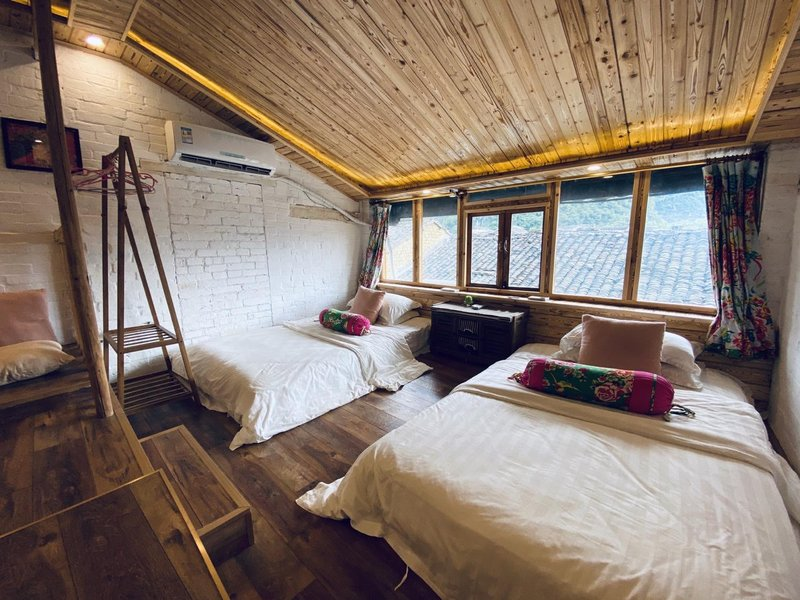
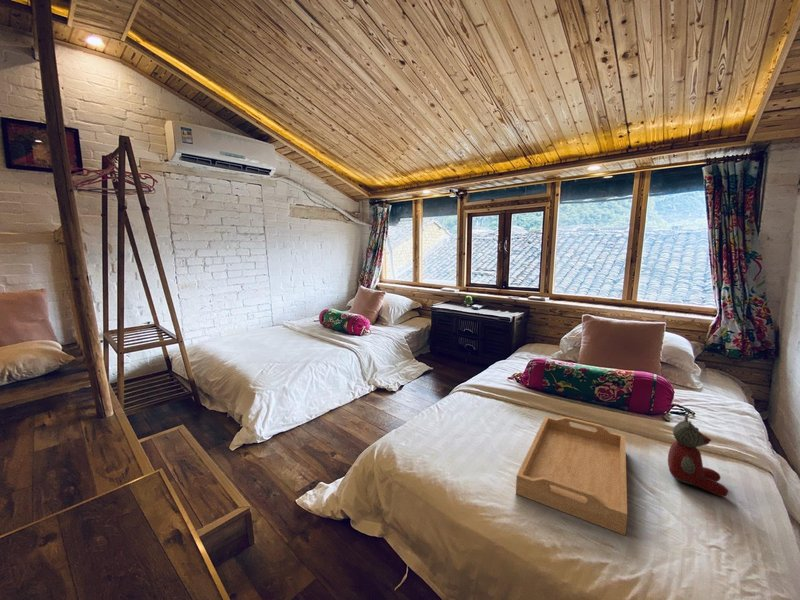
+ stuffed bear [667,413,729,497]
+ serving tray [515,415,628,536]
